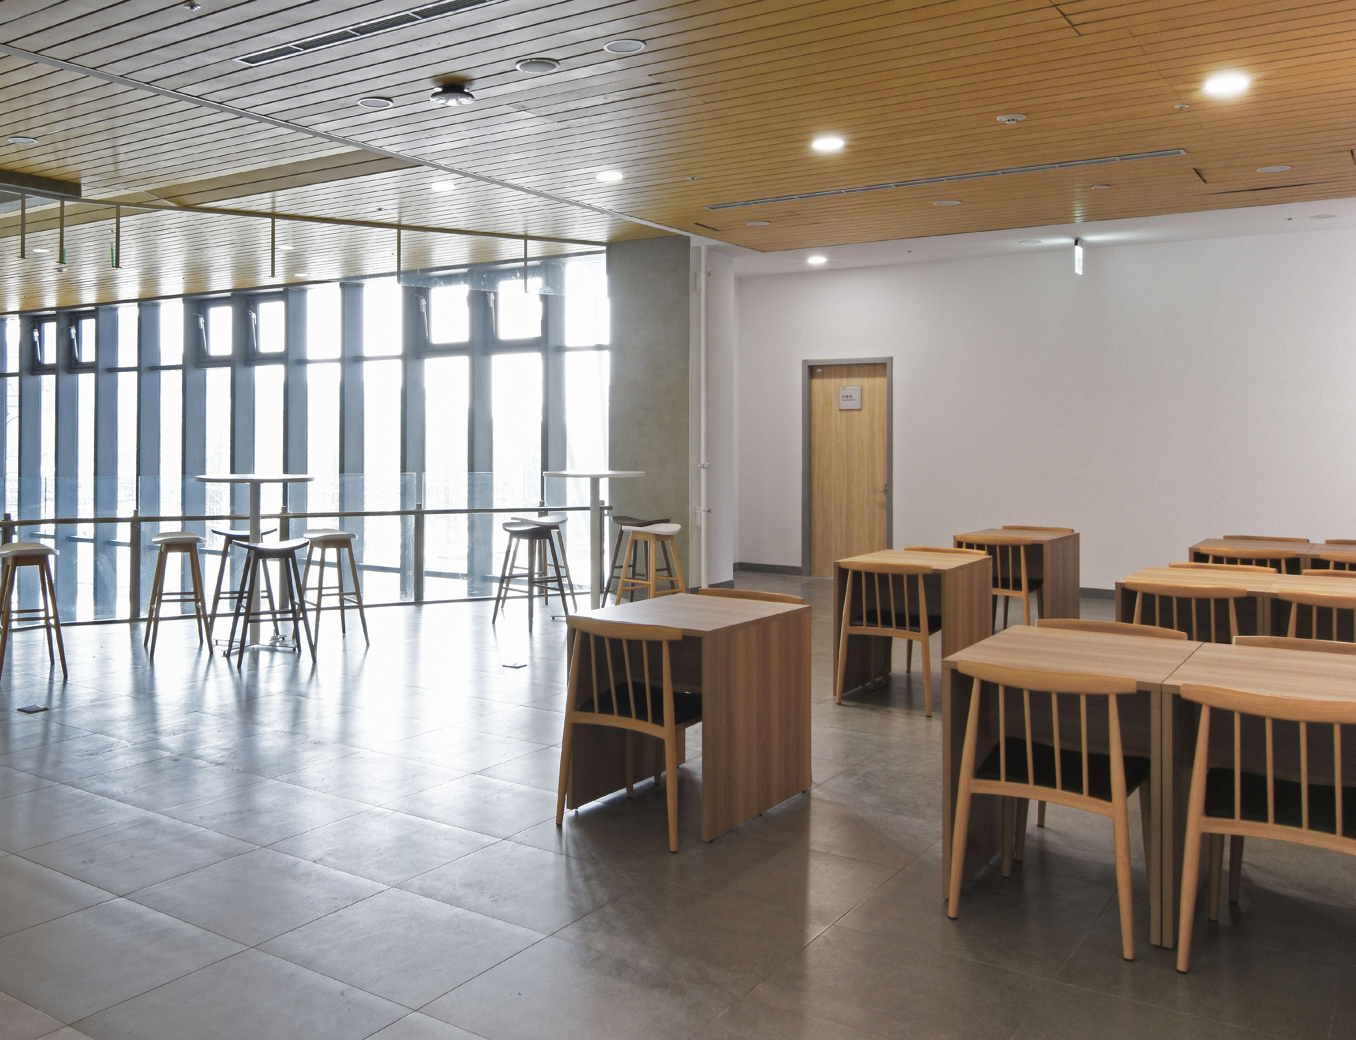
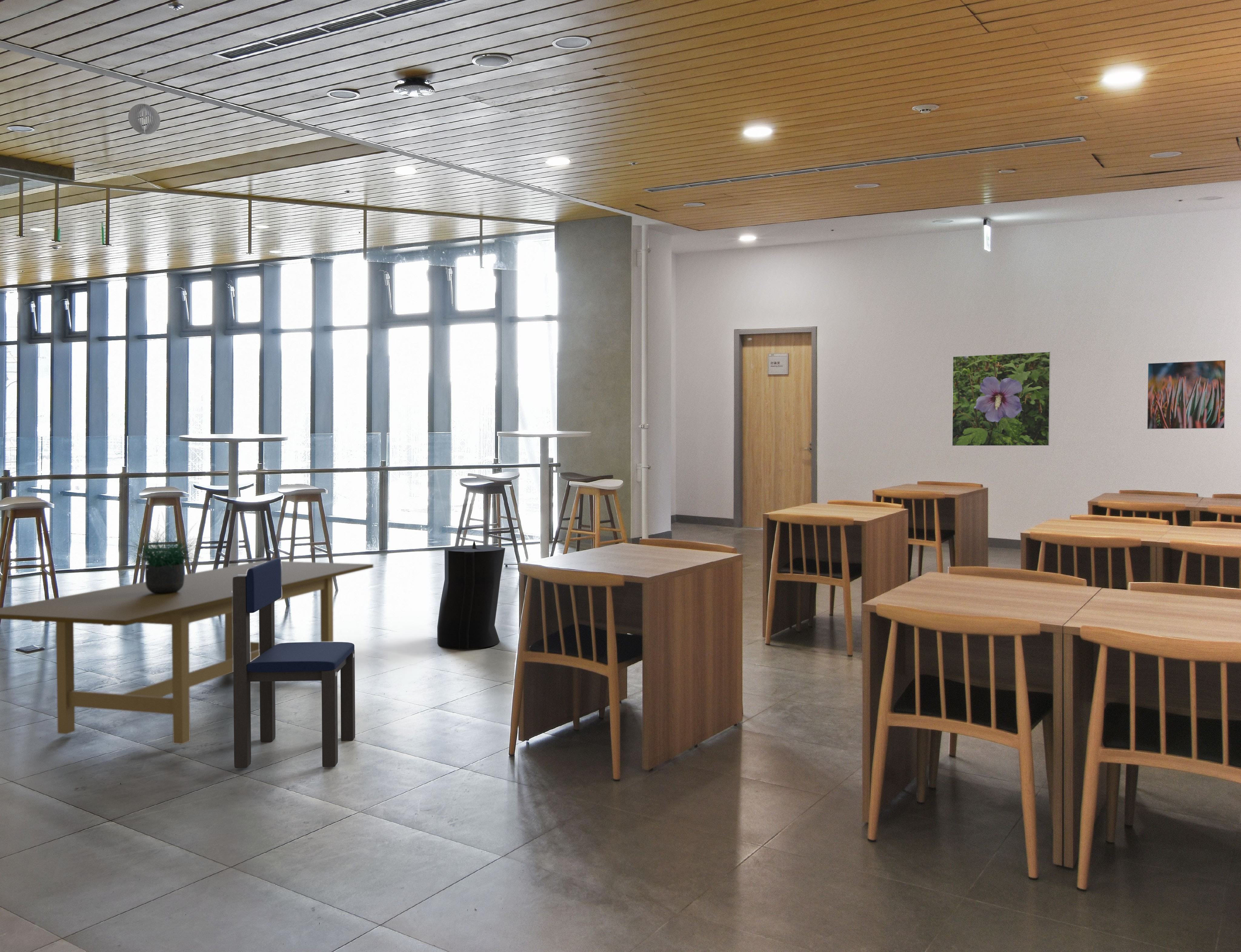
+ chair [232,558,355,768]
+ trash can [437,541,505,649]
+ potted plant [119,511,209,594]
+ dining table [0,560,374,745]
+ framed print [952,351,1051,446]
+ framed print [1147,360,1226,430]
+ pendant light [128,69,161,135]
